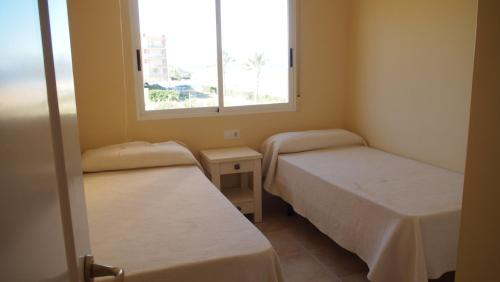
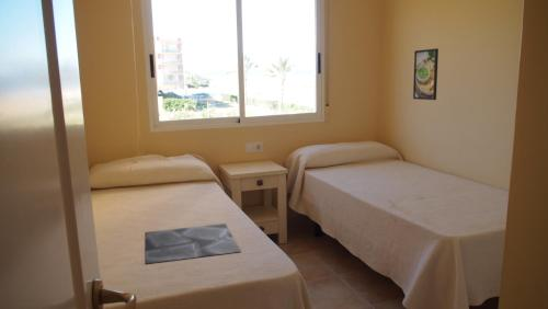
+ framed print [412,47,439,101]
+ decorative panel [145,222,242,265]
